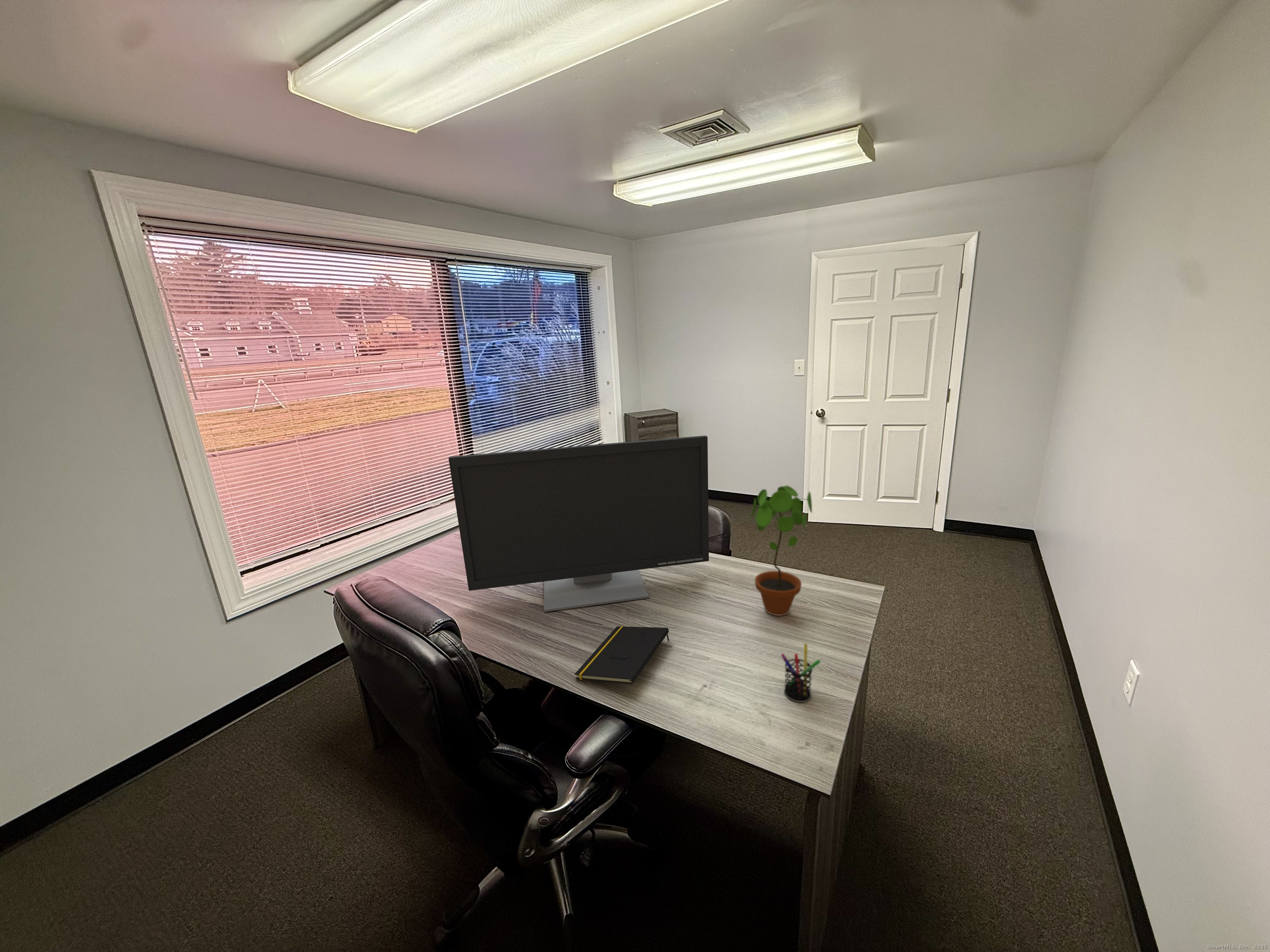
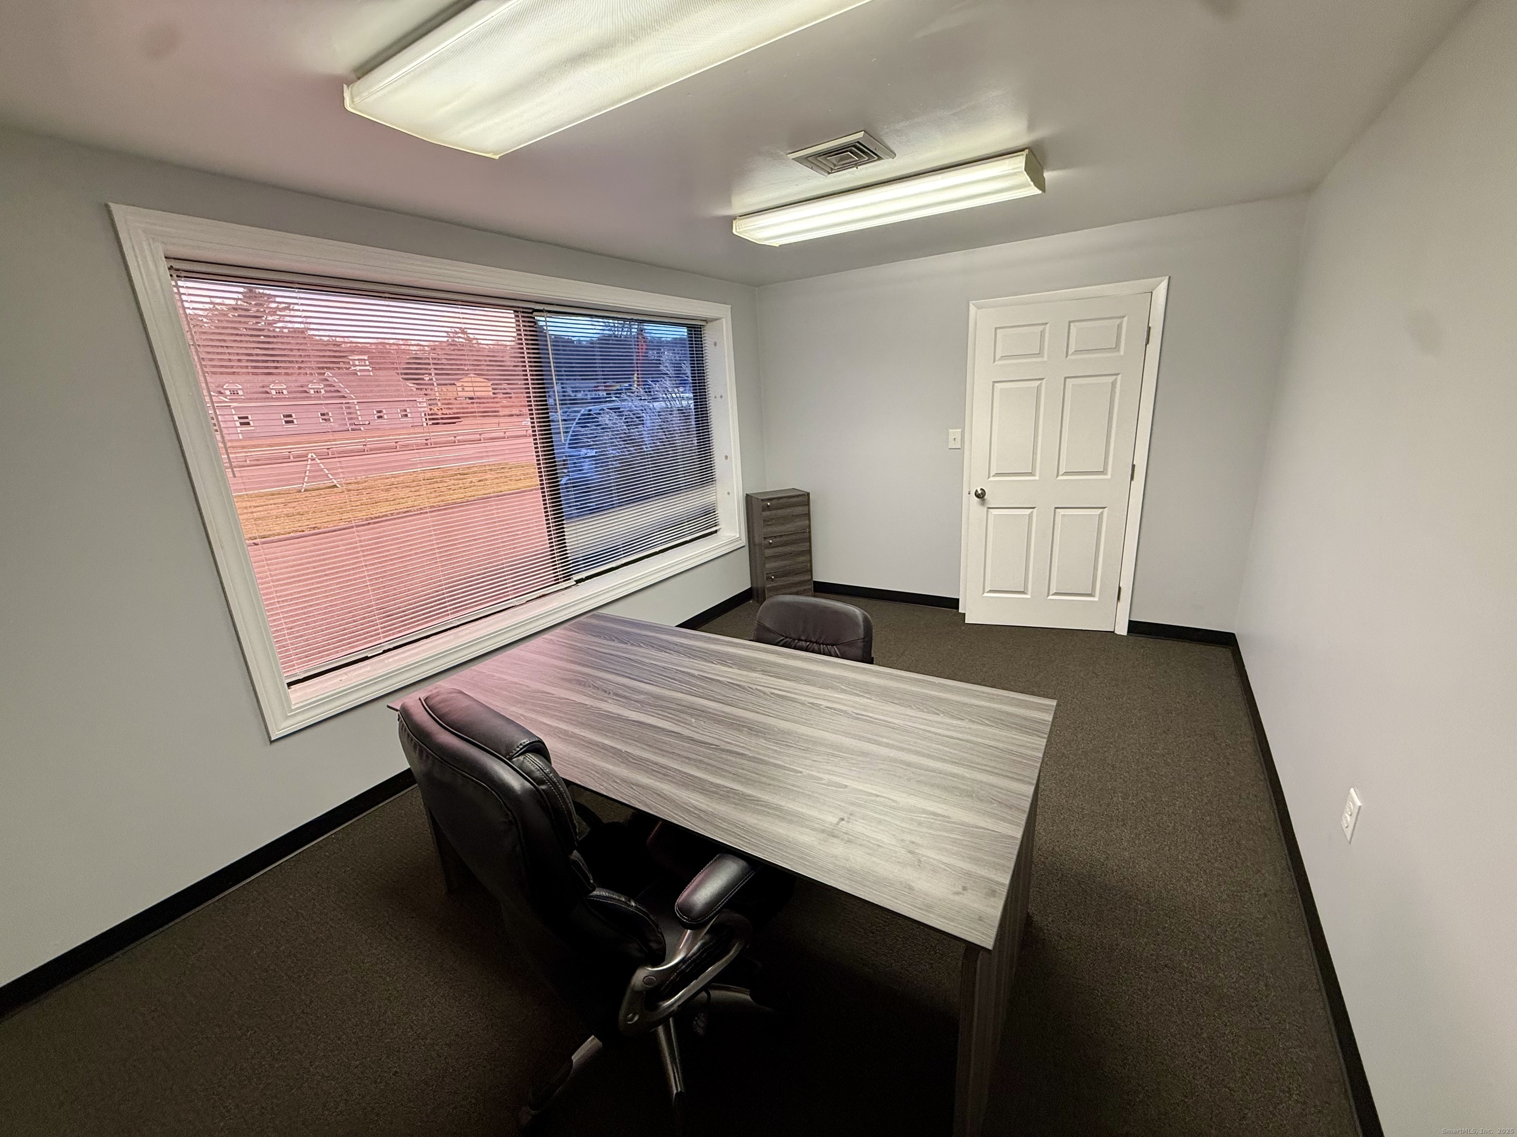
- notepad [574,626,670,685]
- monitor [448,435,709,612]
- potted plant [750,485,812,616]
- pen holder [781,643,821,702]
